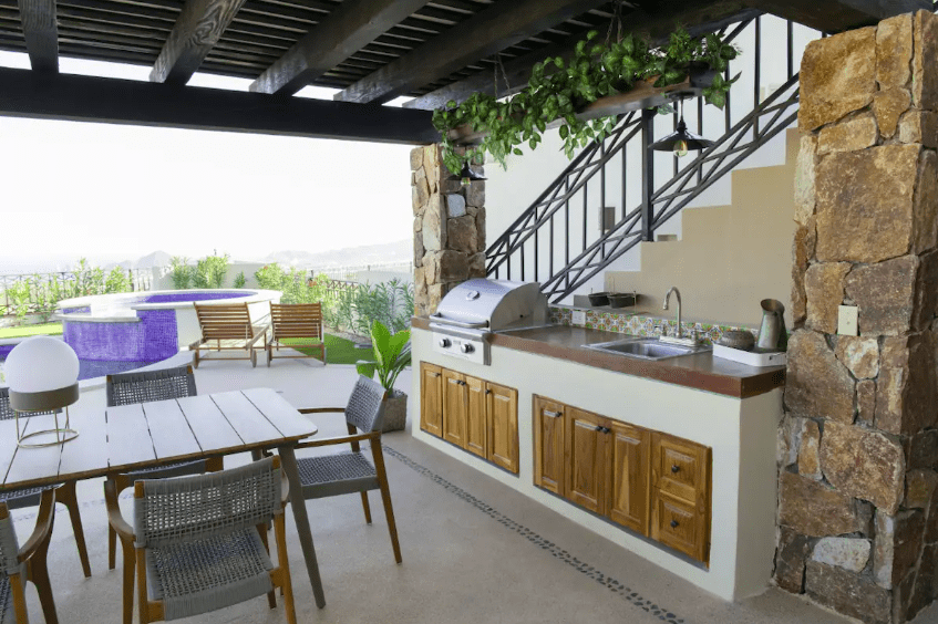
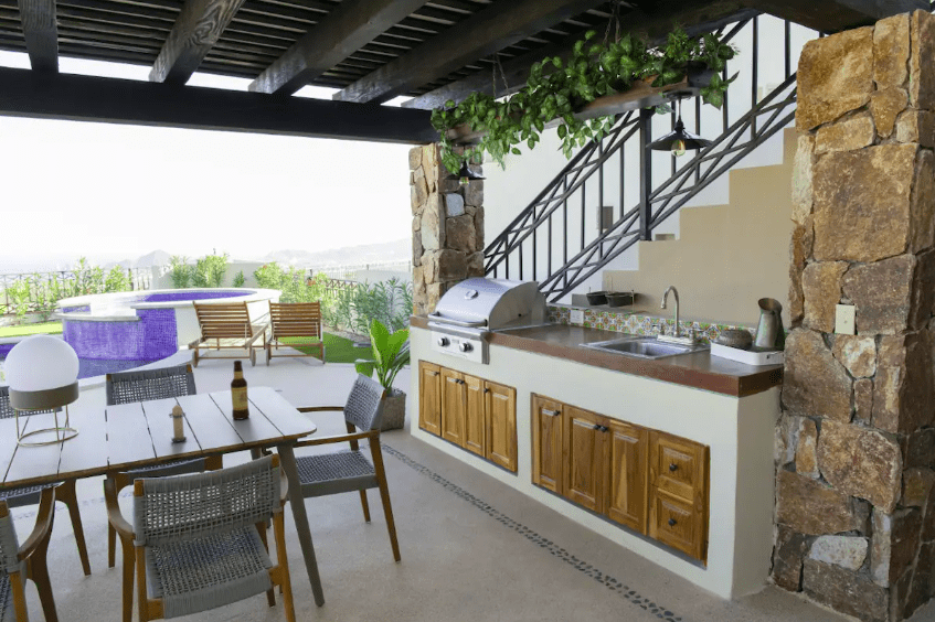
+ candle [168,404,188,443]
+ bottle [230,360,251,421]
